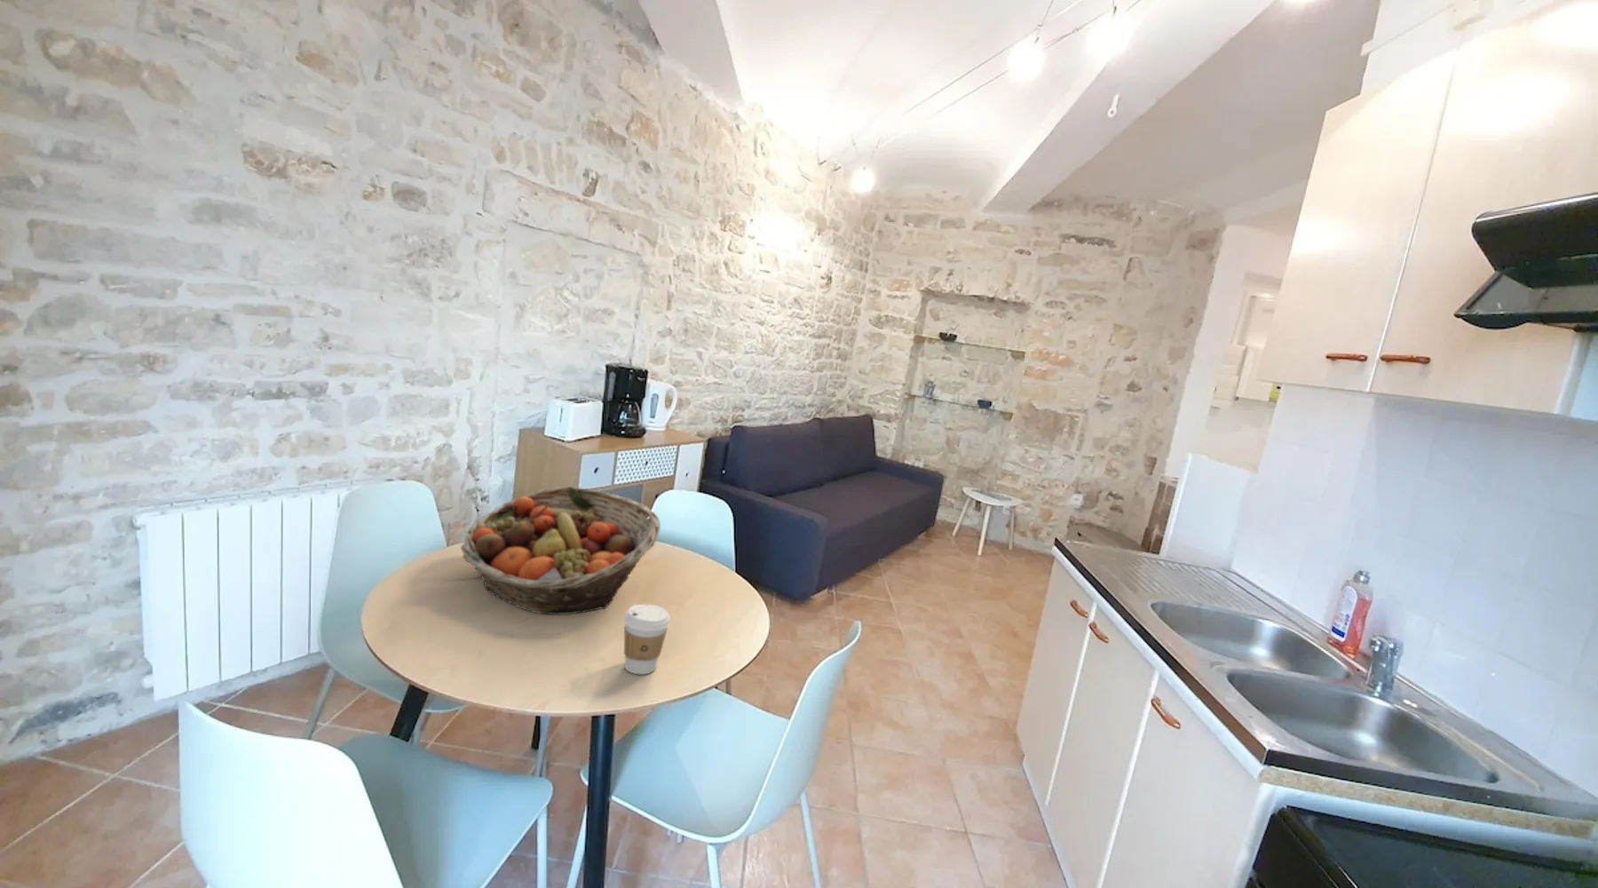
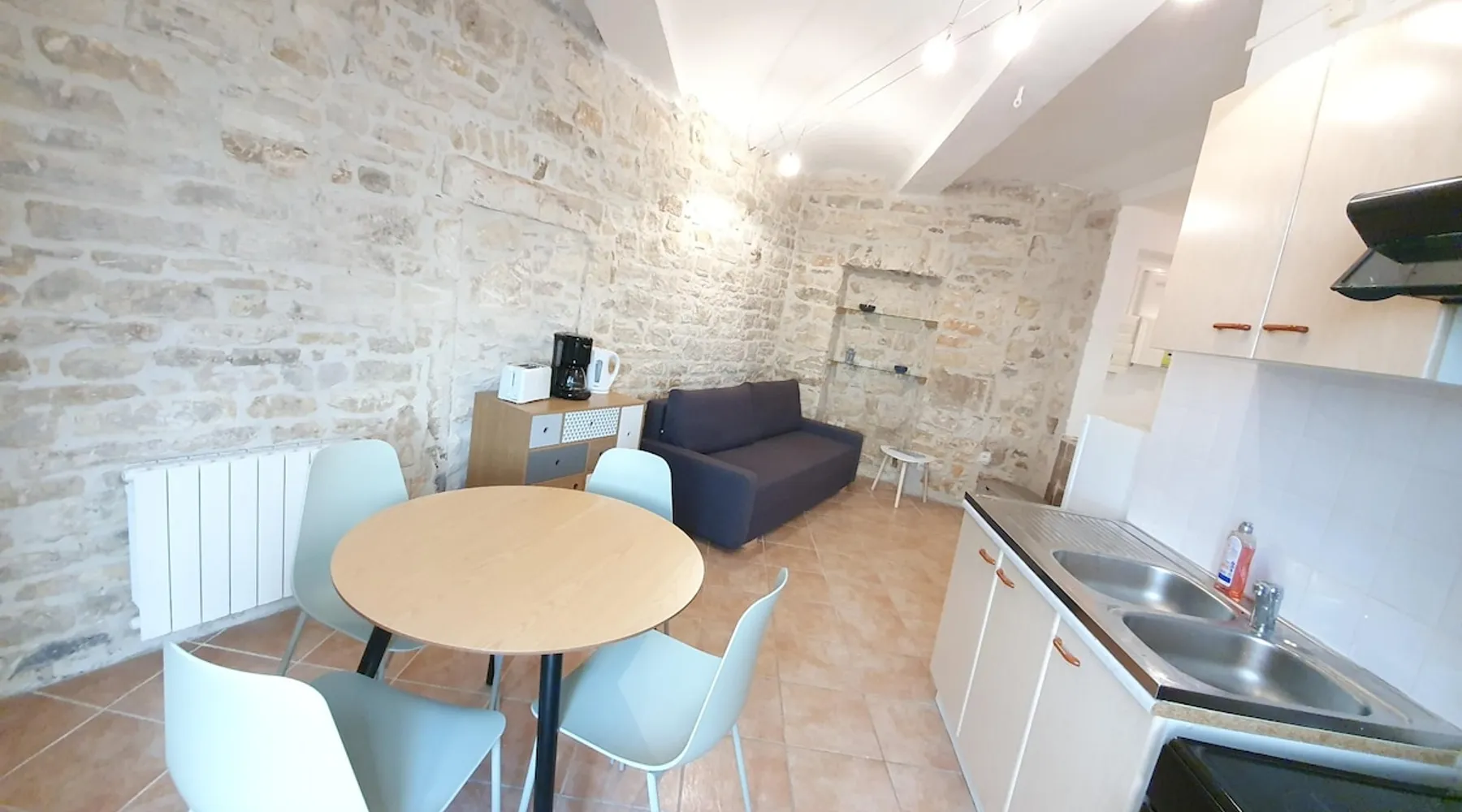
- coffee cup [623,604,671,676]
- fruit basket [460,486,661,616]
